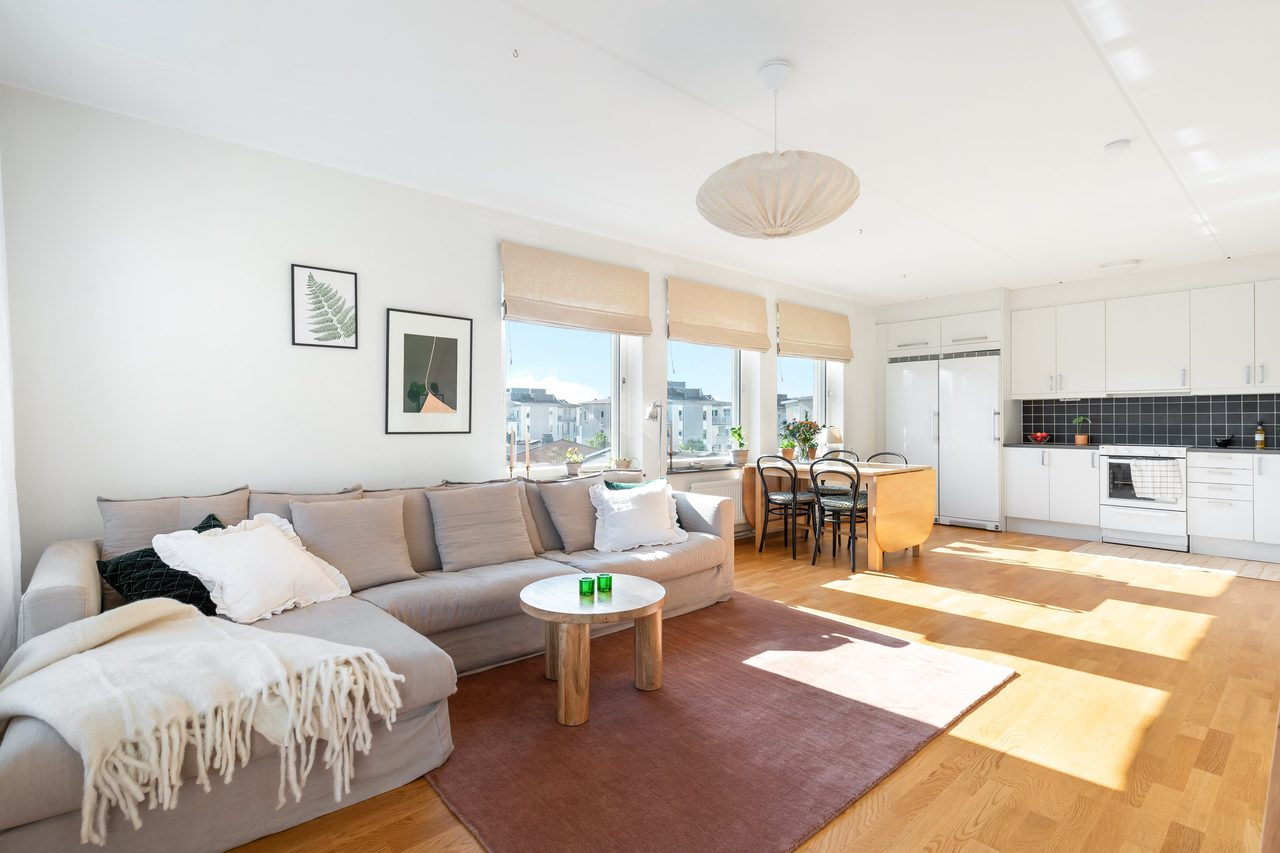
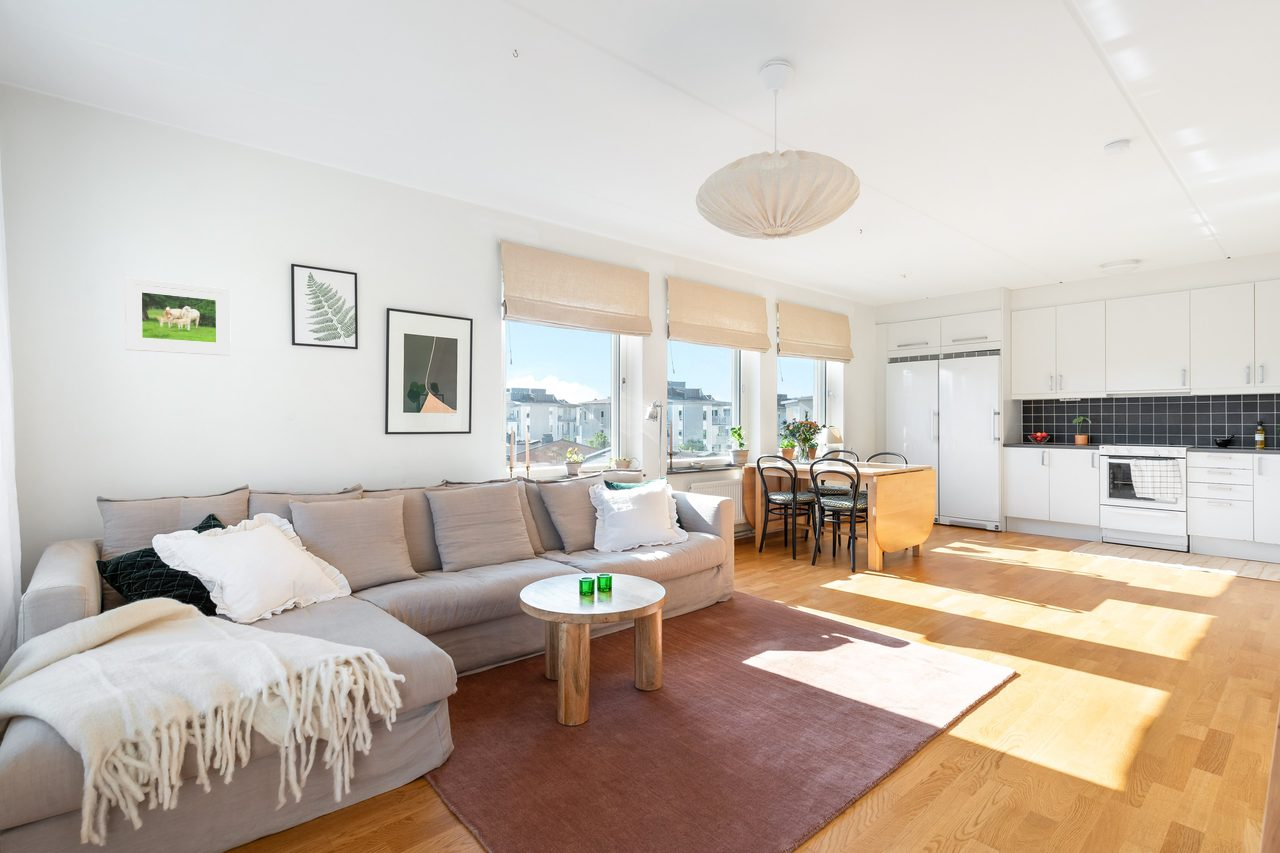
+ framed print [124,277,232,357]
